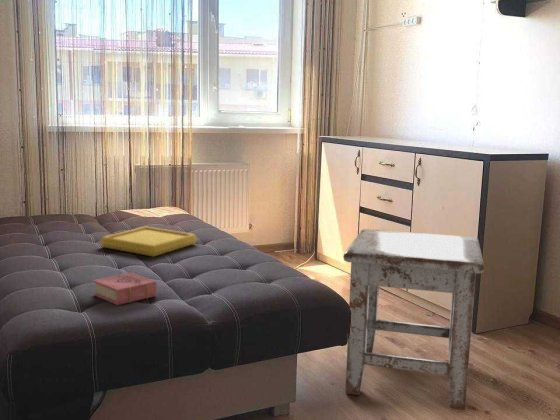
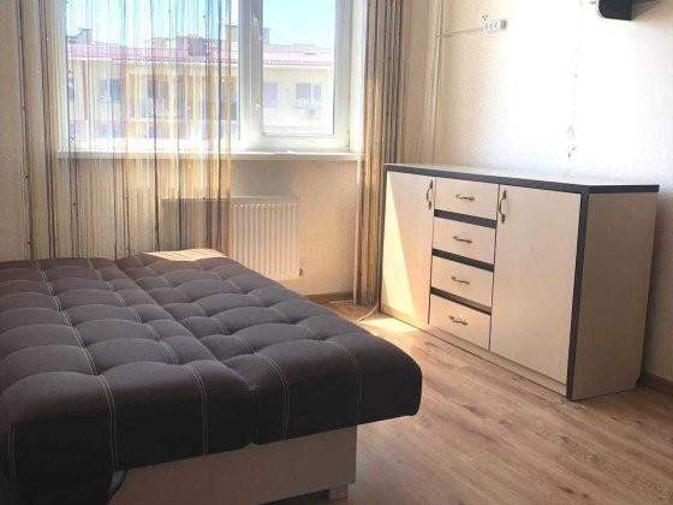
- stool [342,228,486,411]
- serving tray [99,226,198,258]
- book [92,272,158,306]
